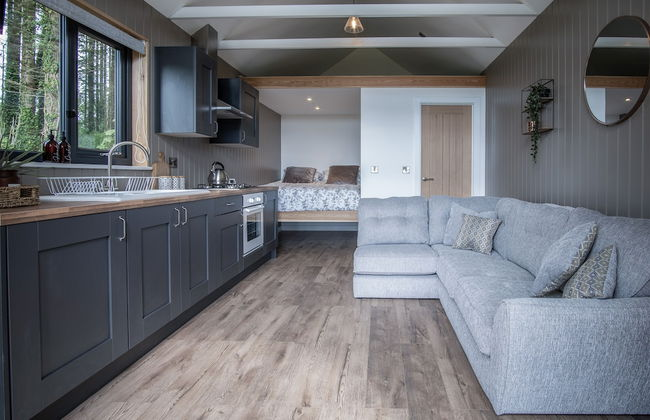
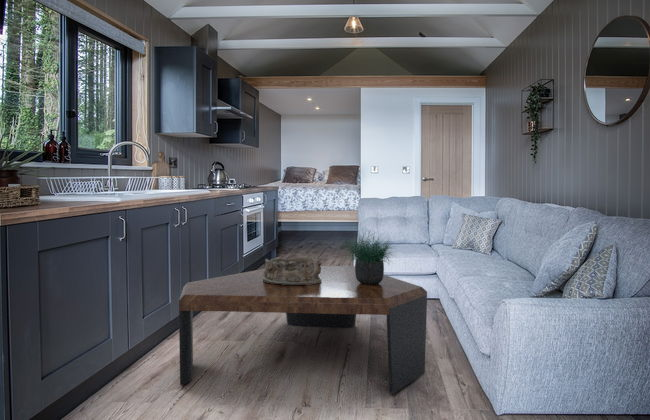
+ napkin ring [263,256,323,285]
+ potted plant [338,221,399,285]
+ coffee table [178,265,428,395]
